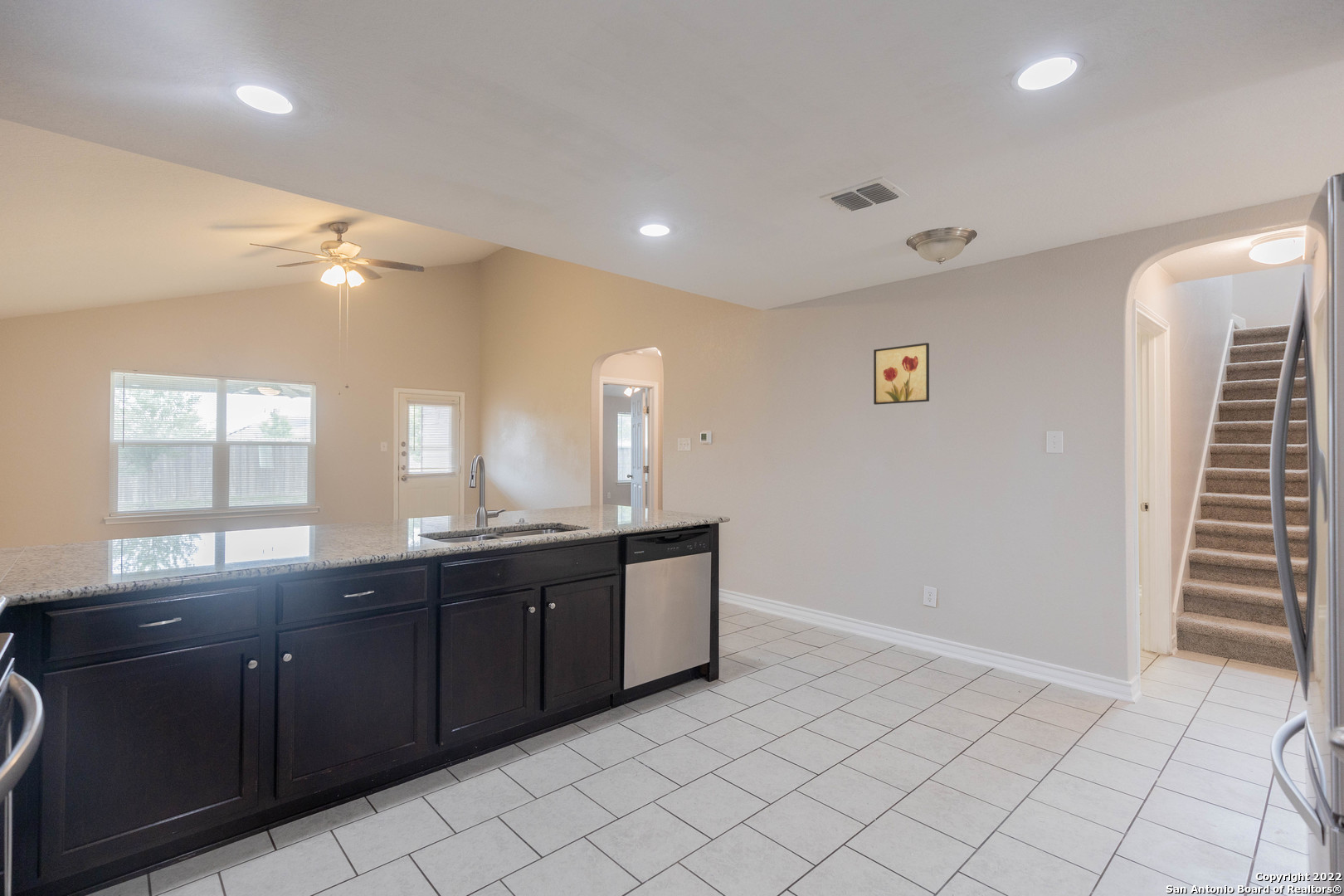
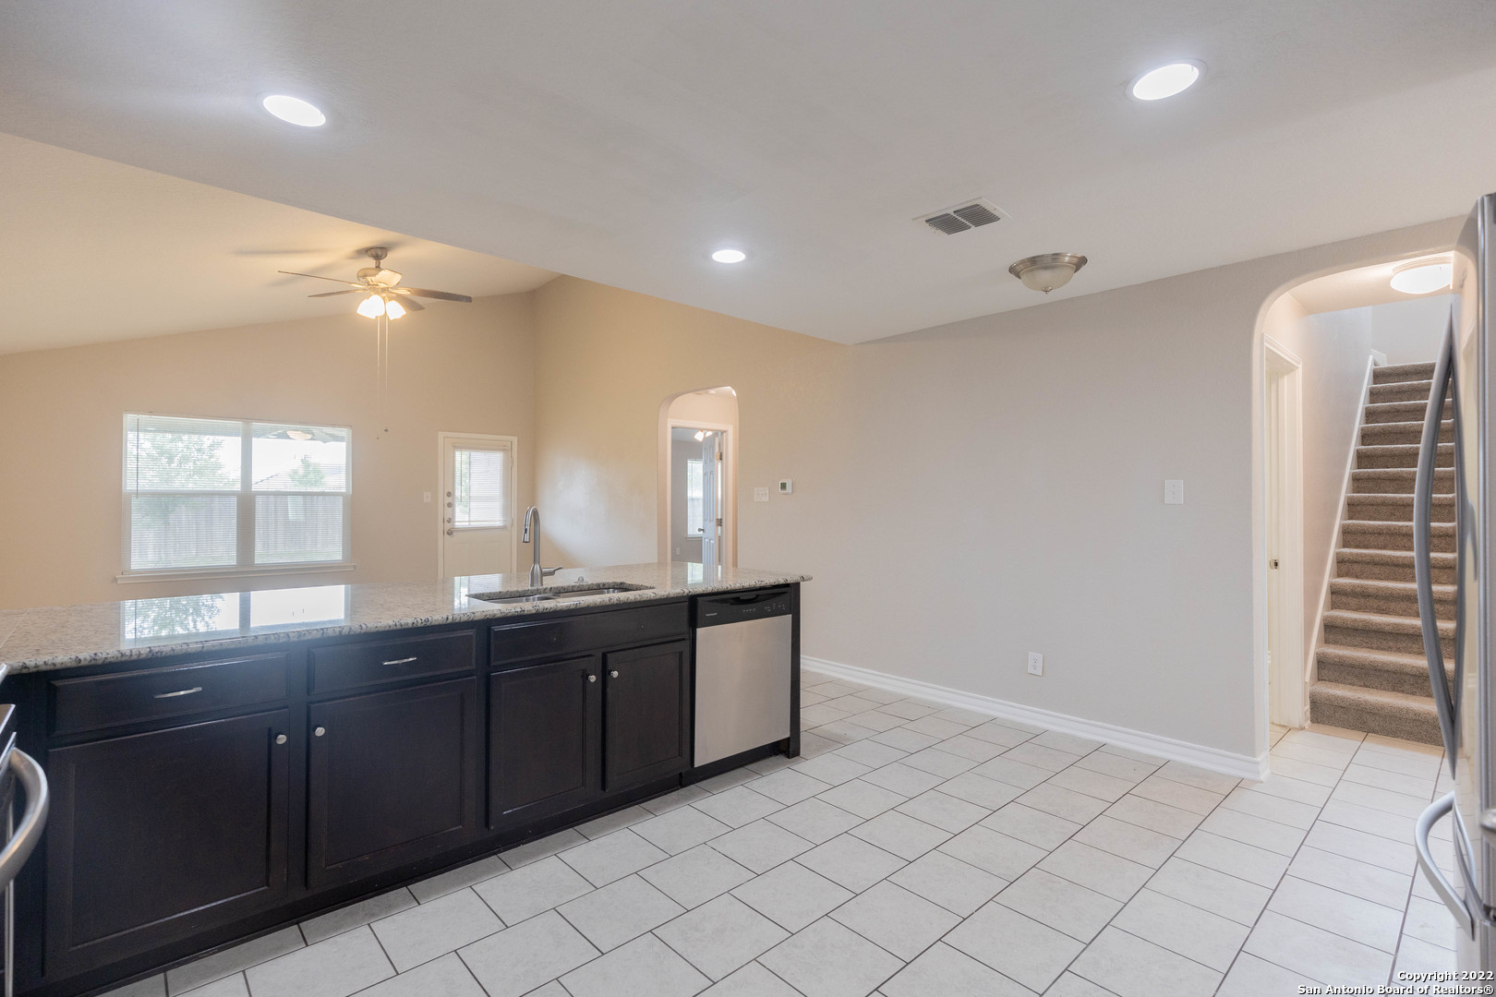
- wall art [873,342,930,406]
